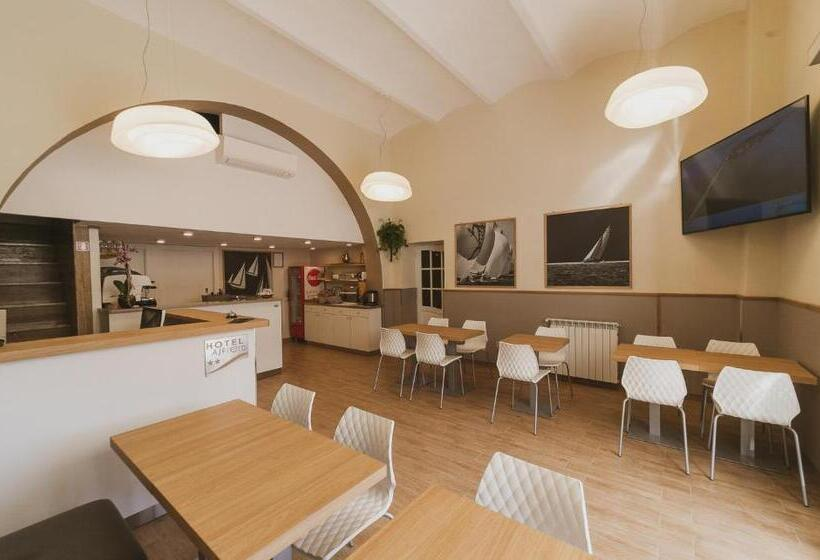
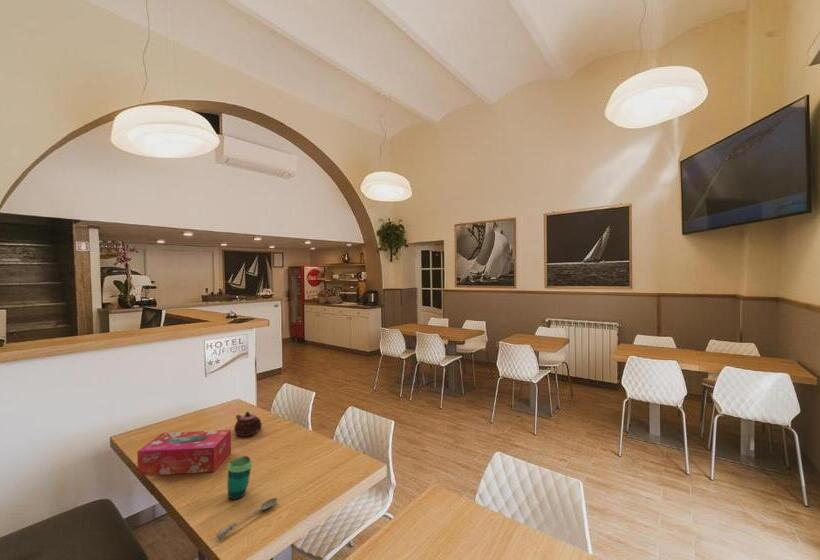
+ teapot [233,411,263,437]
+ tissue box [136,429,232,477]
+ soupspoon [215,497,278,541]
+ cup [226,455,253,501]
